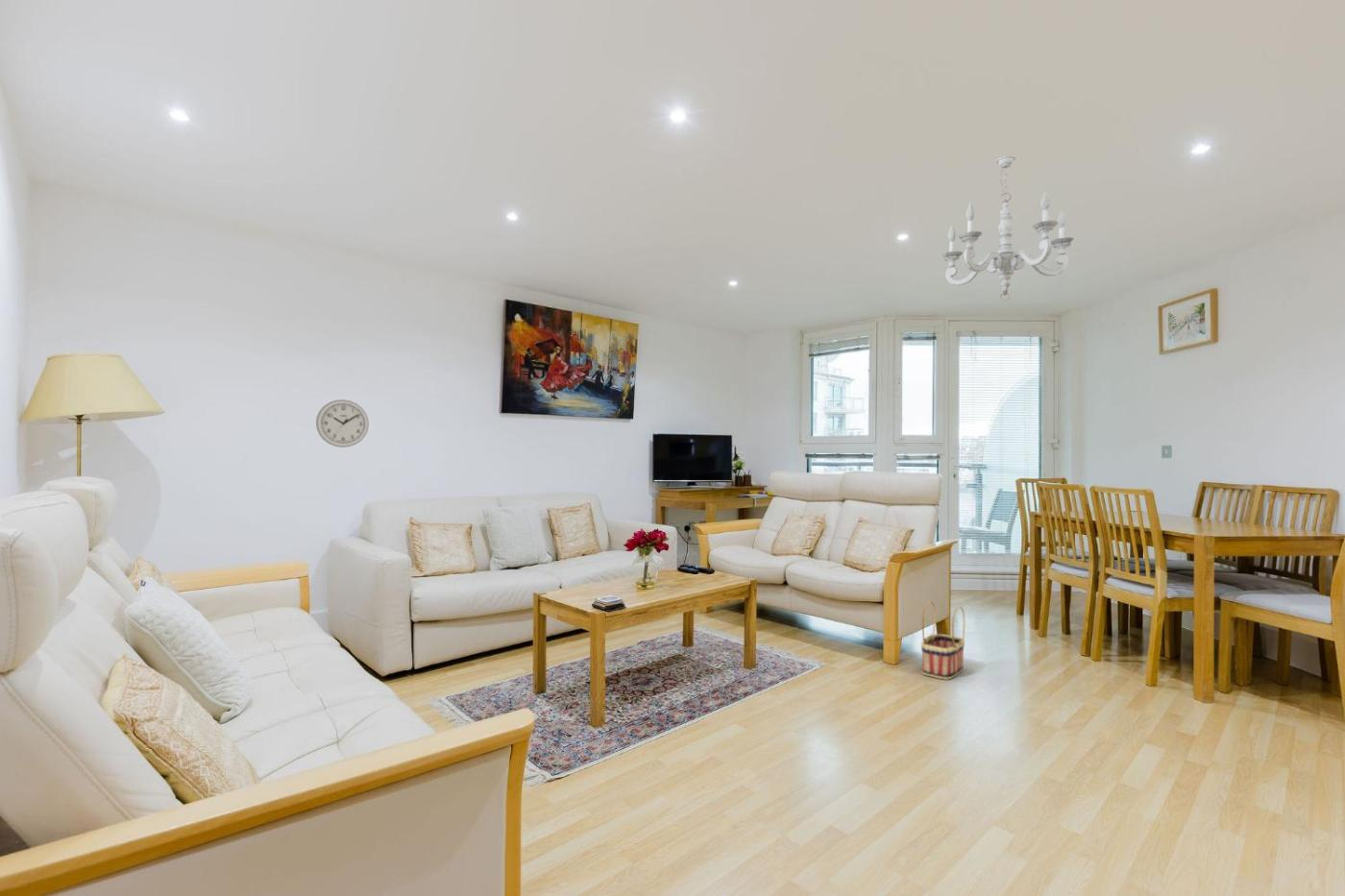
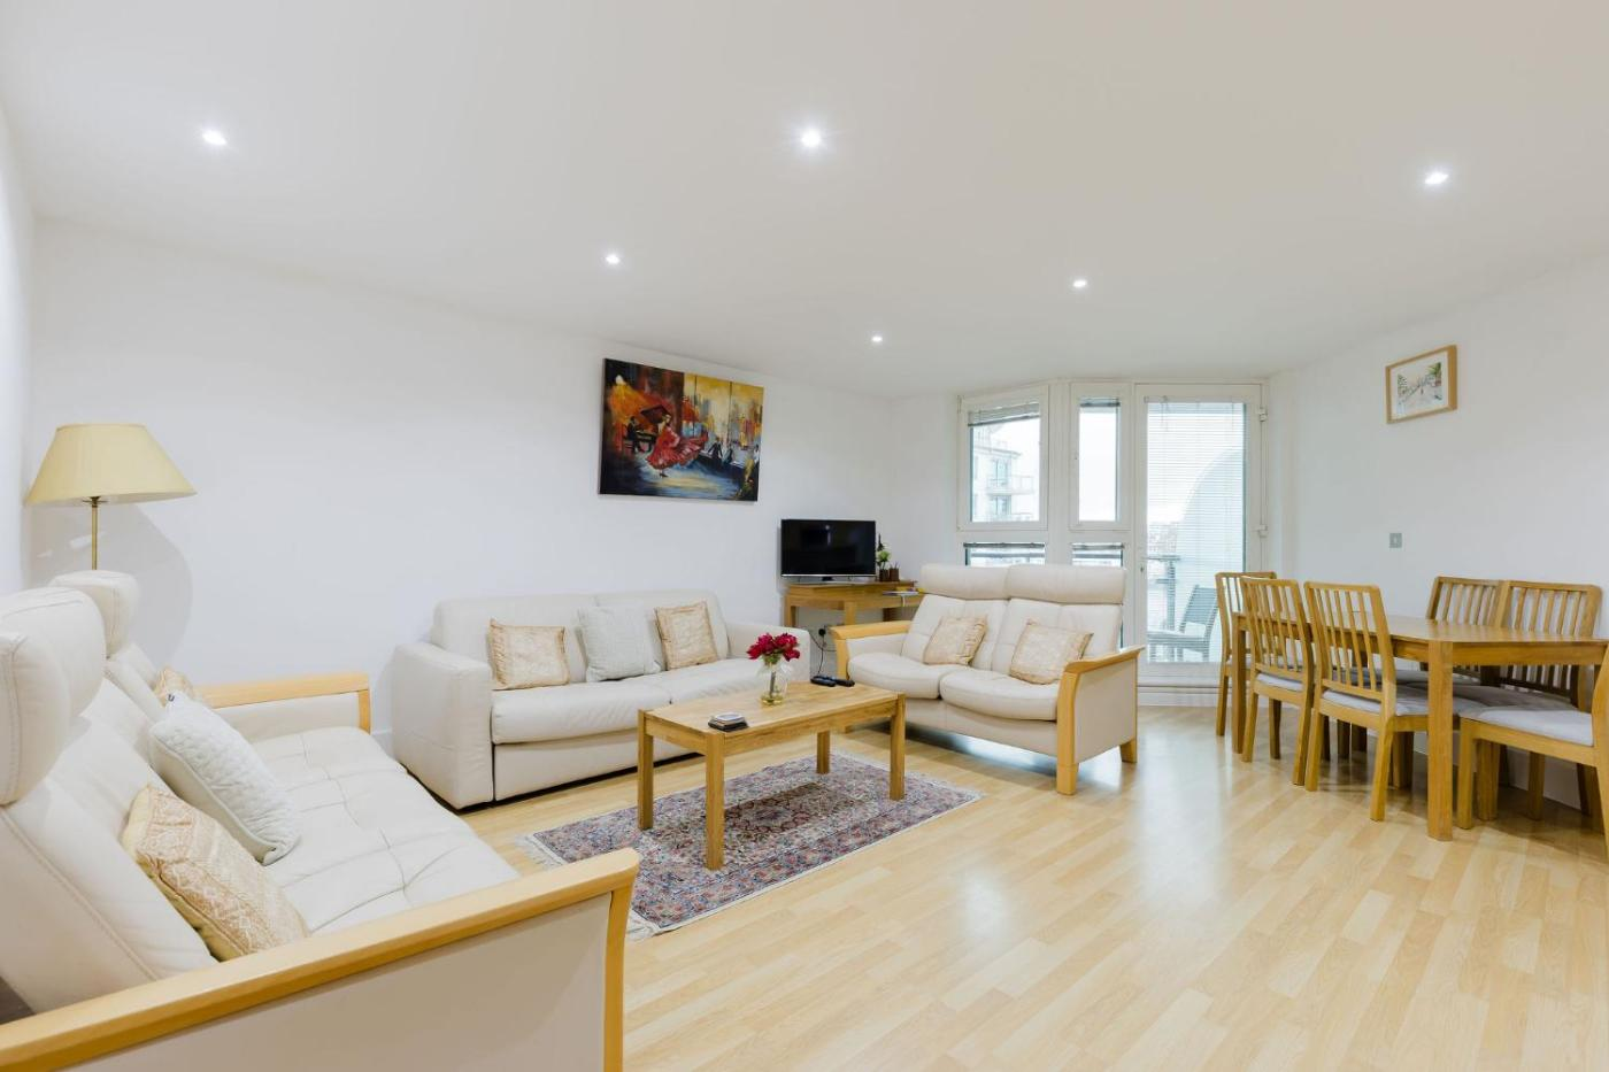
- chandelier [941,155,1075,303]
- wall clock [315,399,370,448]
- basket [920,600,966,681]
